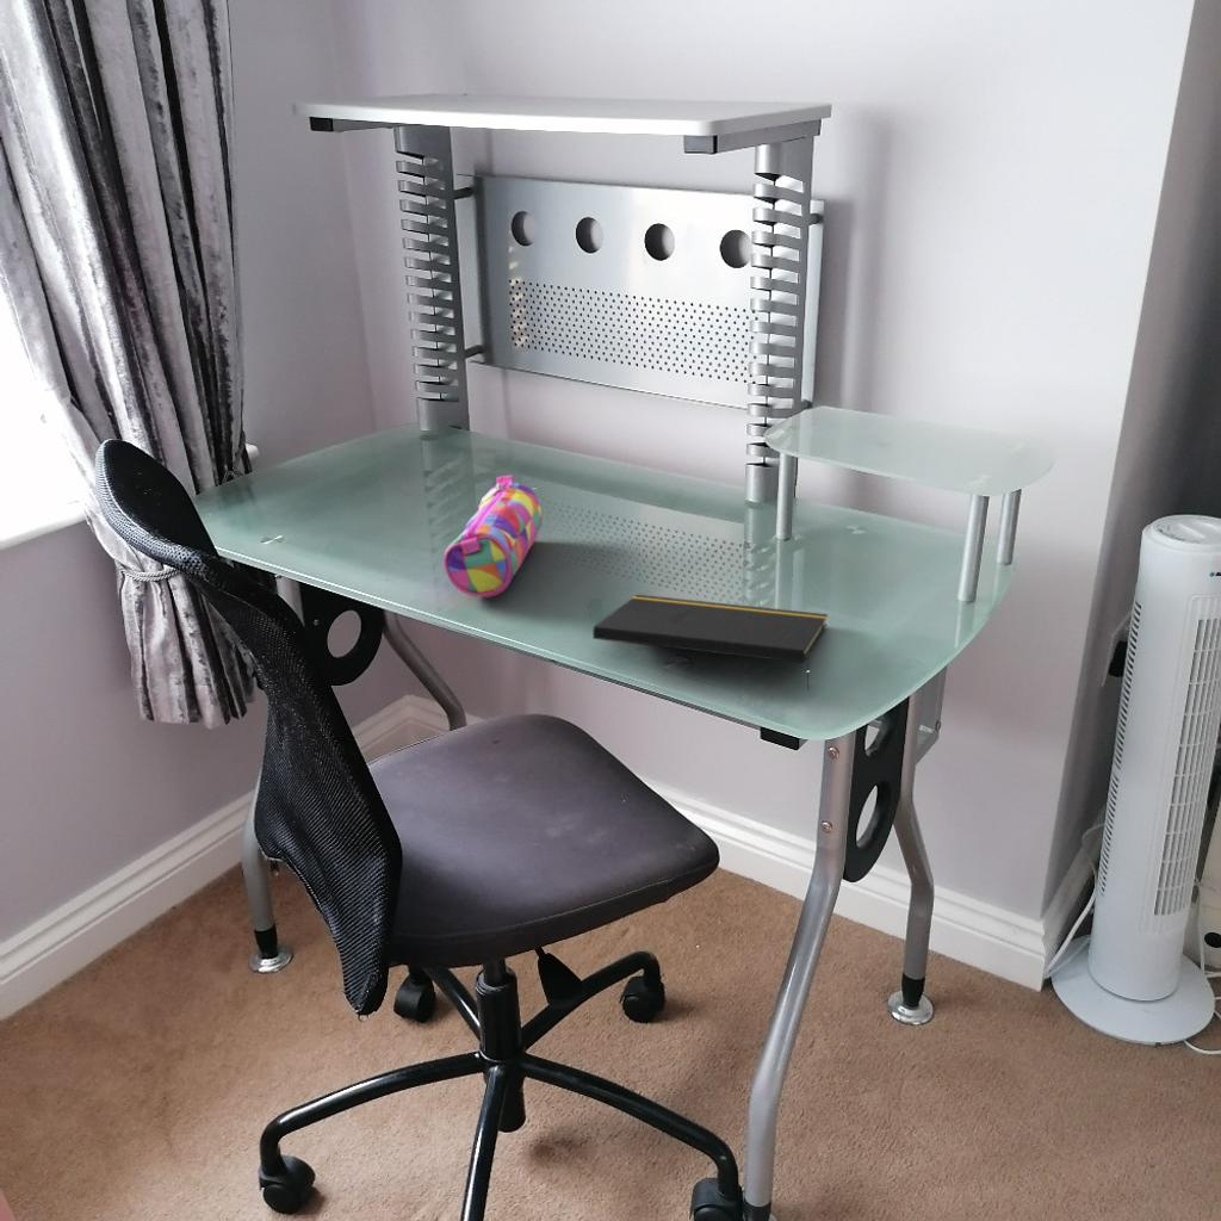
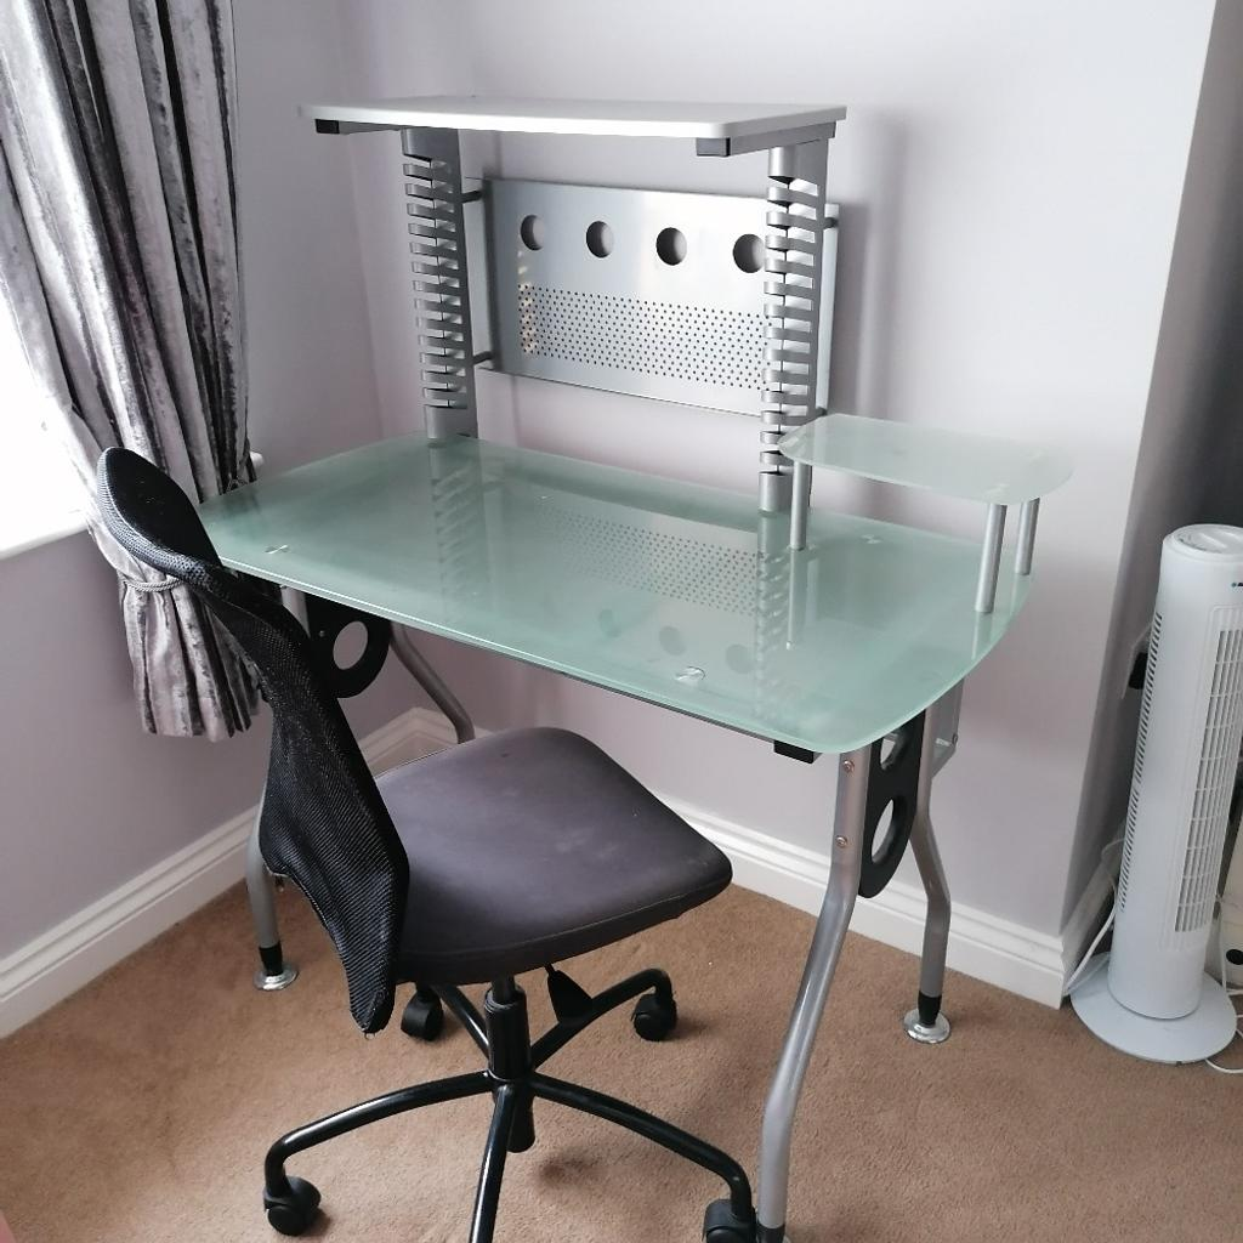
- notepad [591,594,829,692]
- pencil case [442,475,544,599]
